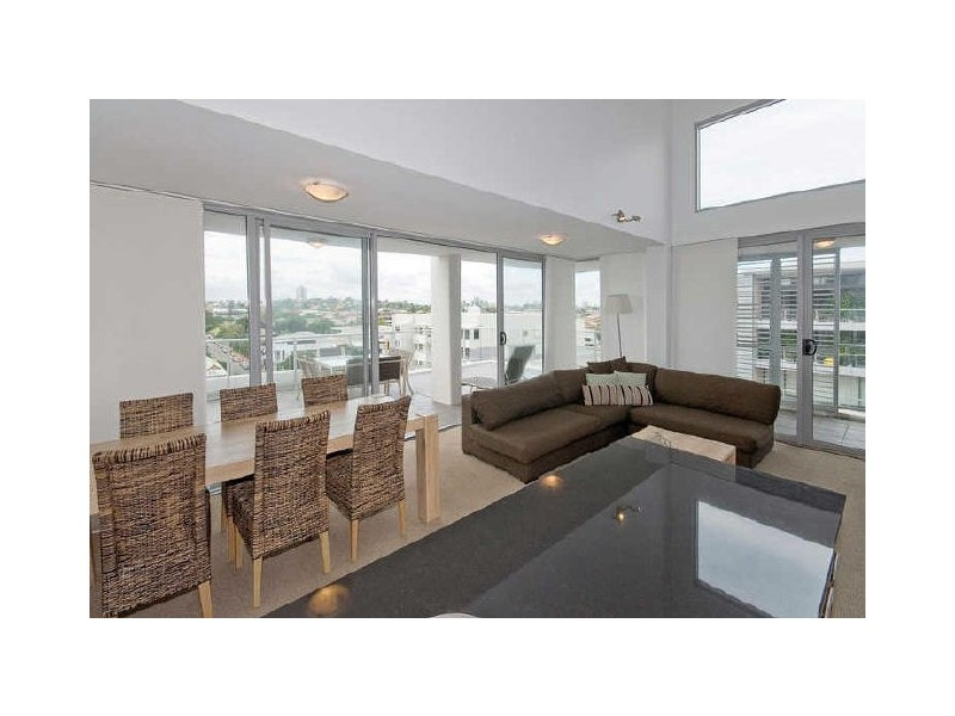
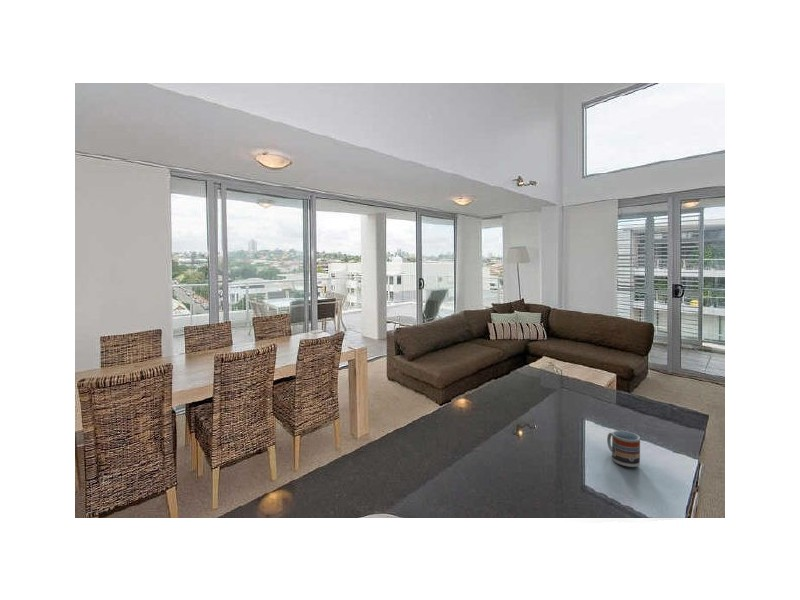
+ cup [606,430,641,468]
